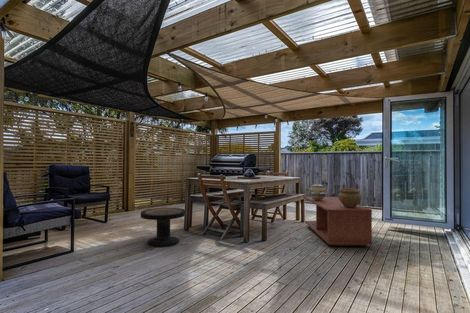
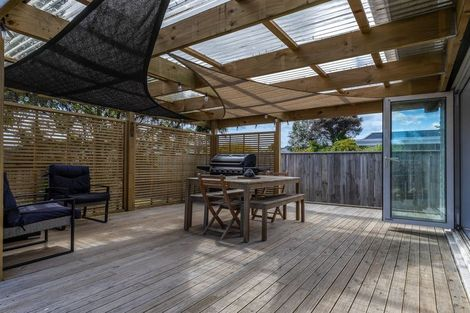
- ceramic pot [337,187,362,207]
- side table [140,207,187,248]
- decorative sphere [308,183,327,200]
- coffee table [304,196,373,247]
